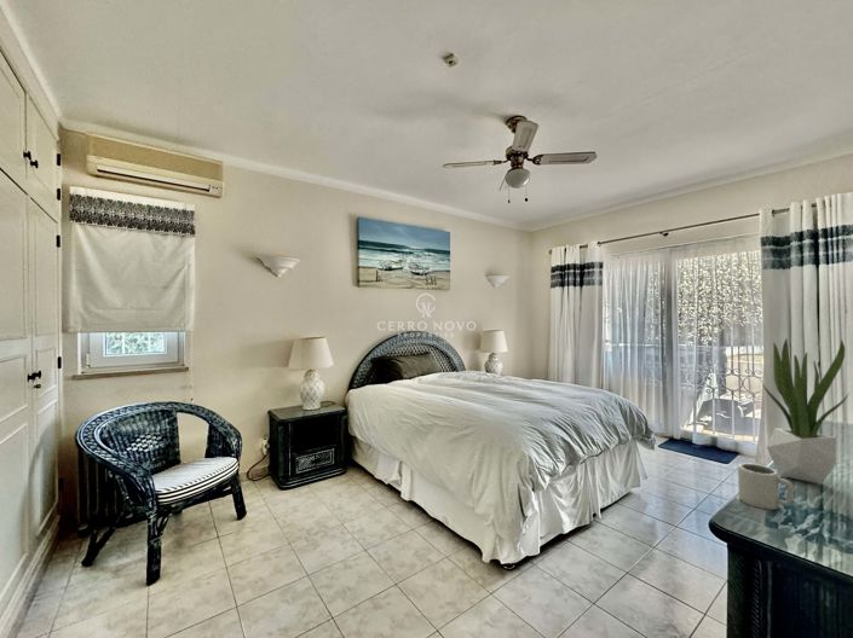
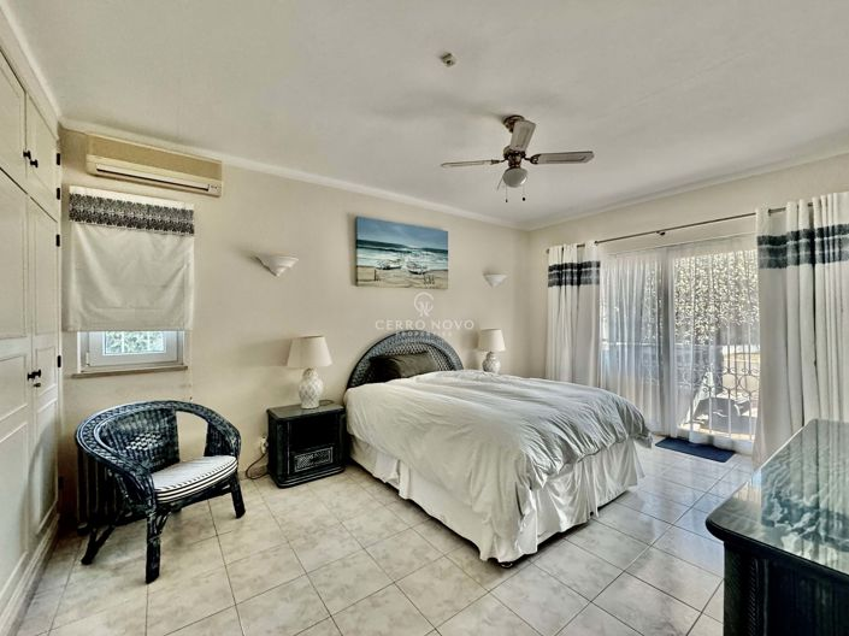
- potted plant [761,337,851,486]
- cup [737,462,795,511]
